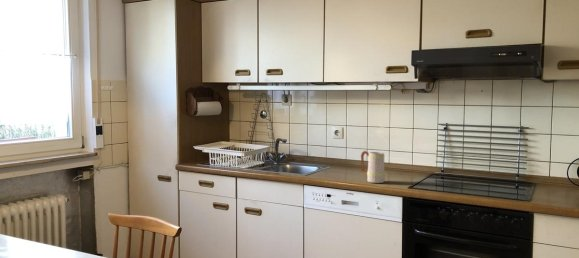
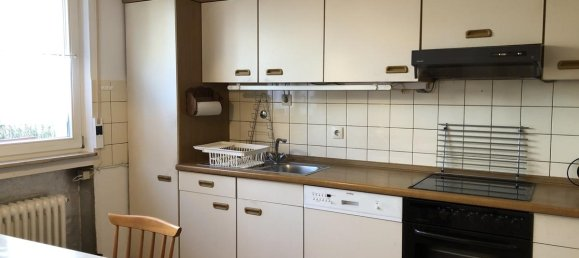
- mug [360,150,386,184]
